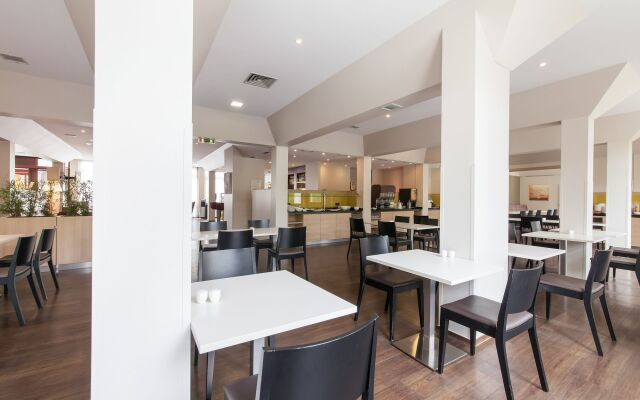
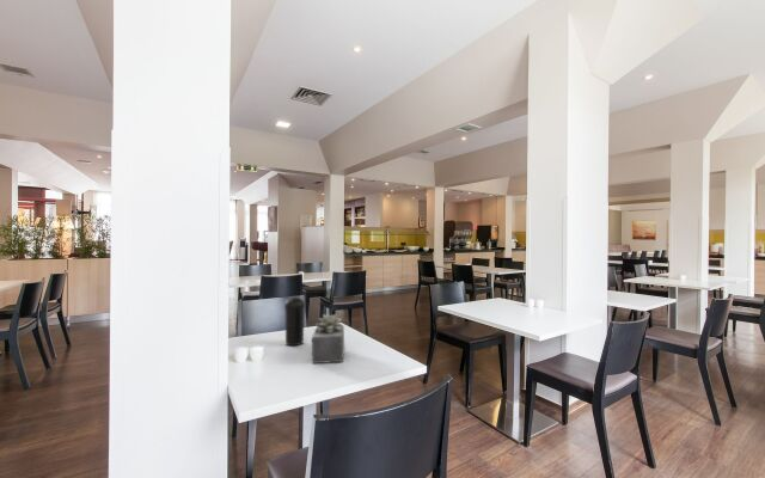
+ succulent plant [311,313,347,364]
+ water bottle [283,295,307,347]
